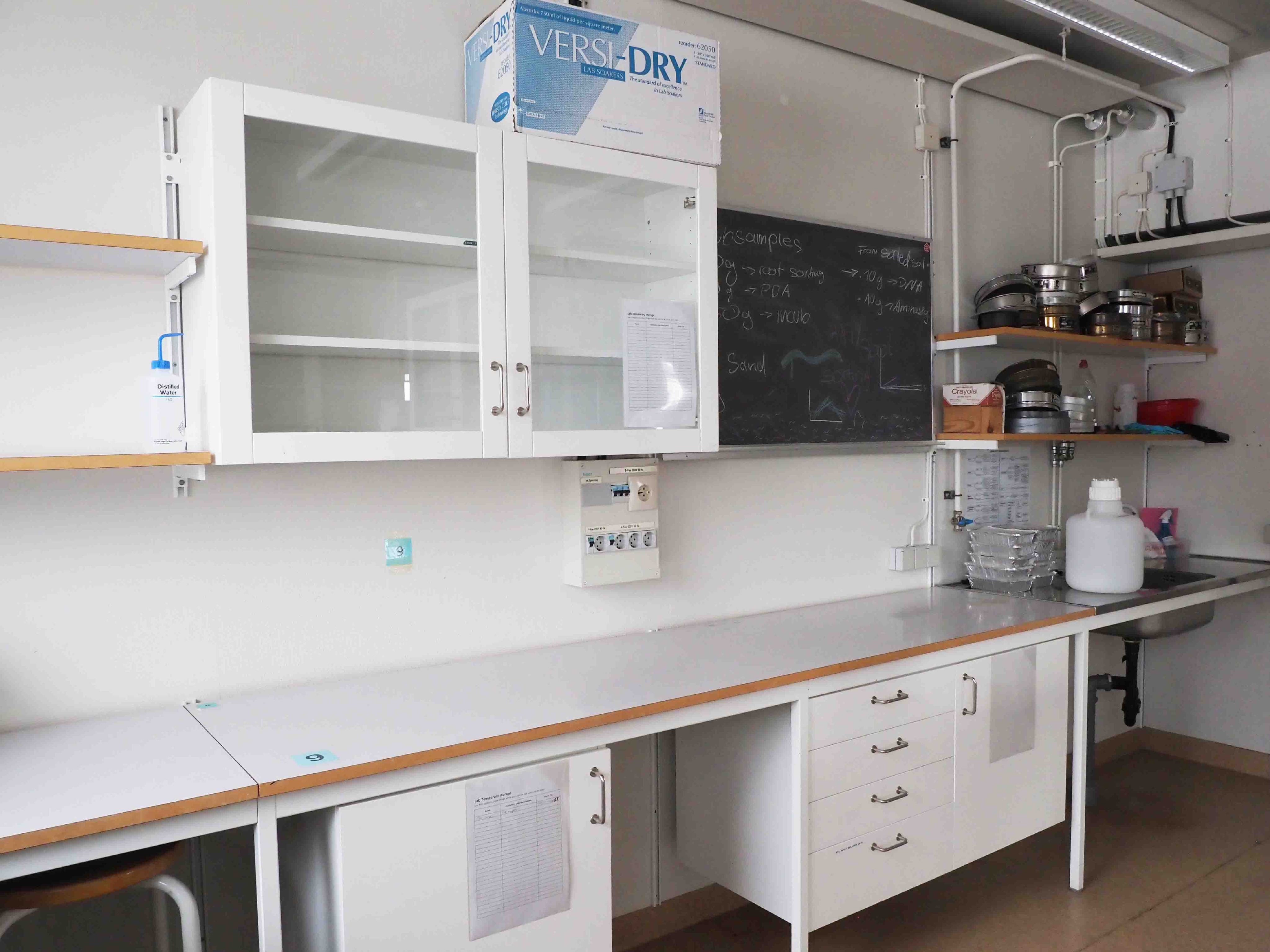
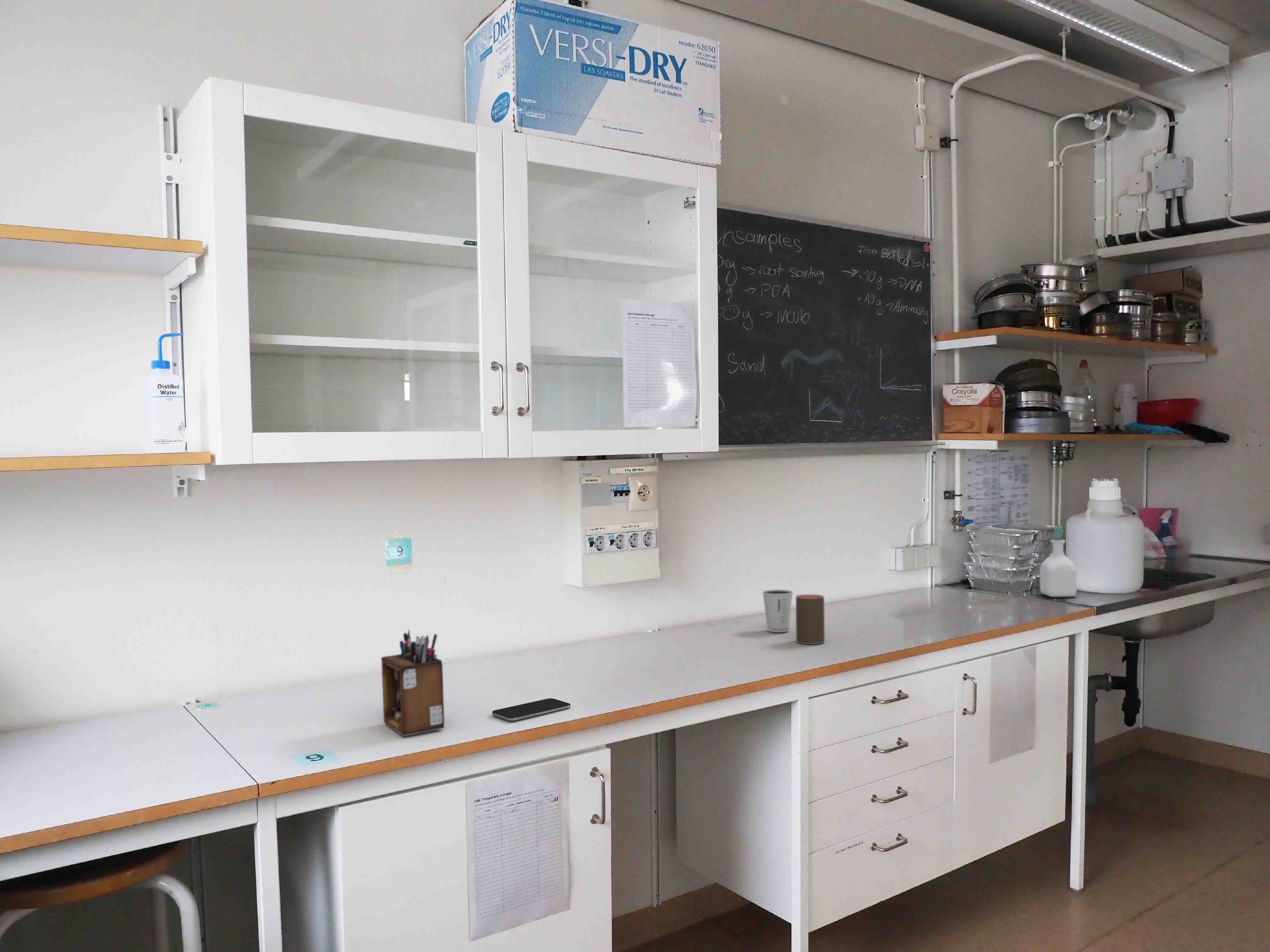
+ cup [796,594,825,645]
+ smartphone [492,698,571,721]
+ dixie cup [762,589,793,632]
+ desk organizer [381,629,445,736]
+ soap bottle [1040,527,1077,597]
